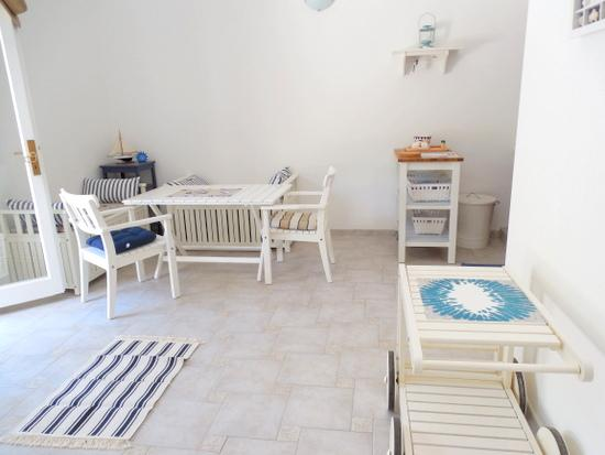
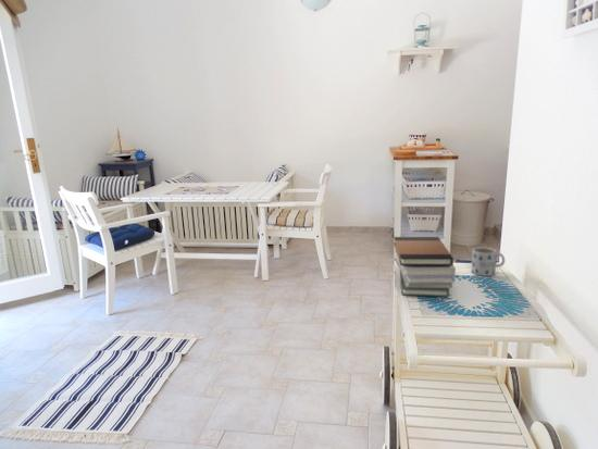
+ book stack [393,236,457,298]
+ mug [471,246,506,277]
